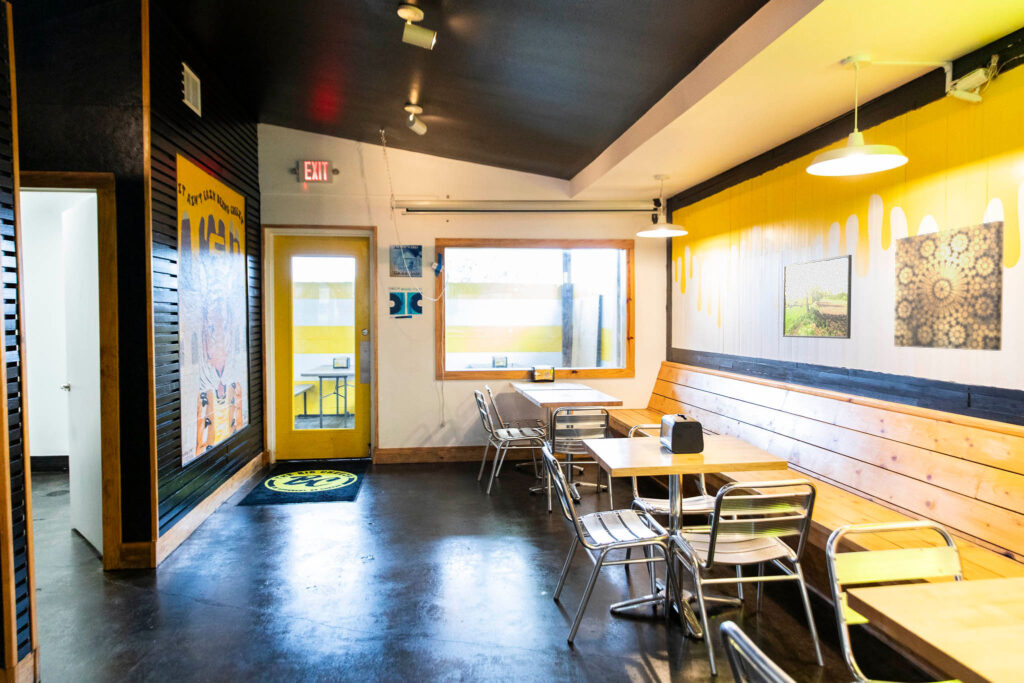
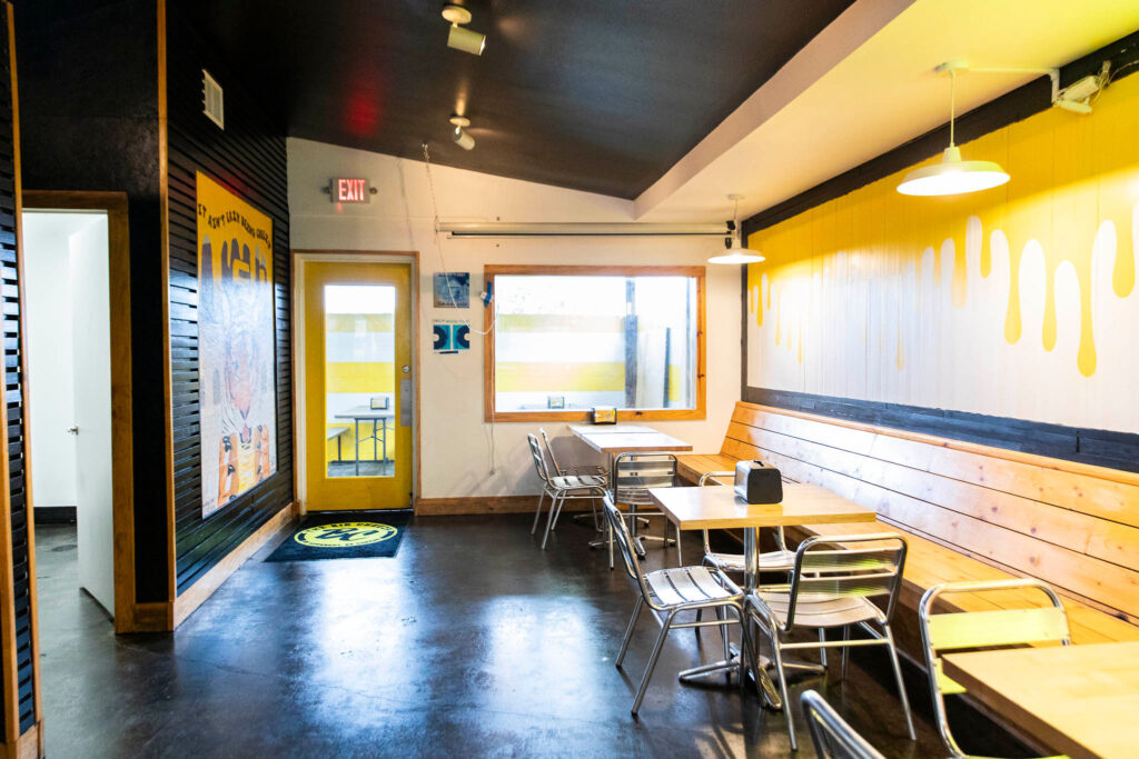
- wall art [893,220,1006,352]
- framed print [782,254,853,340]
